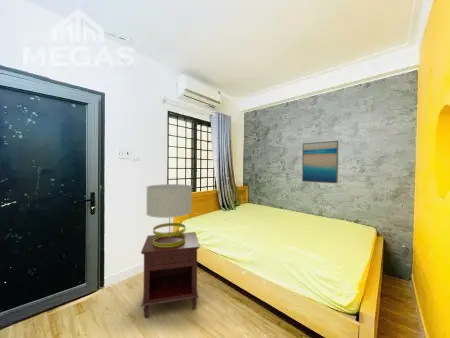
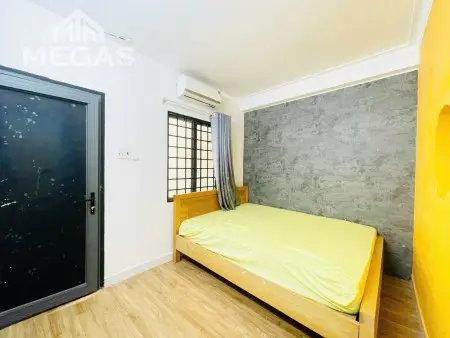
- nightstand [140,231,201,319]
- table lamp [145,183,193,247]
- wall art [301,140,339,184]
